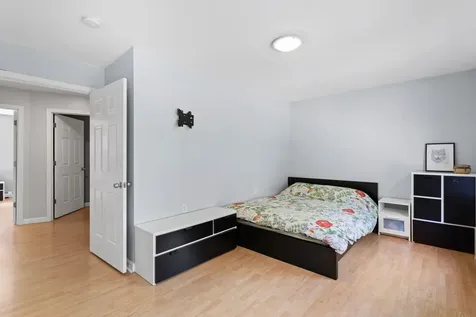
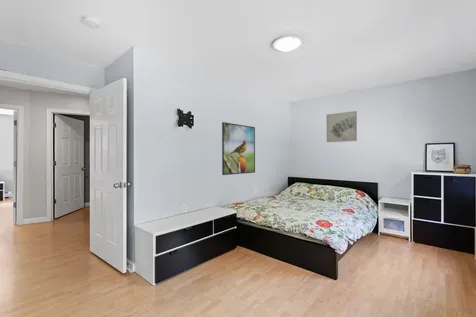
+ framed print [221,121,256,176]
+ wall art [326,110,358,143]
